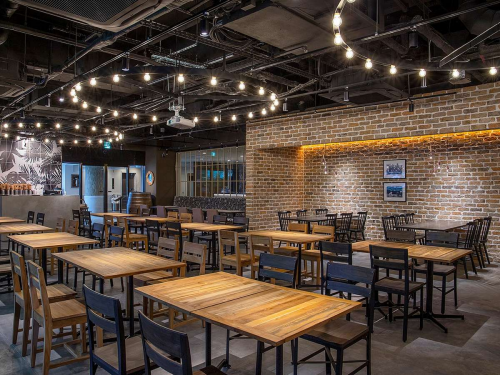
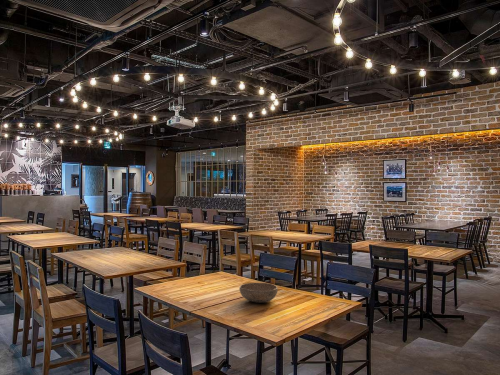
+ bowl [238,282,279,304]
